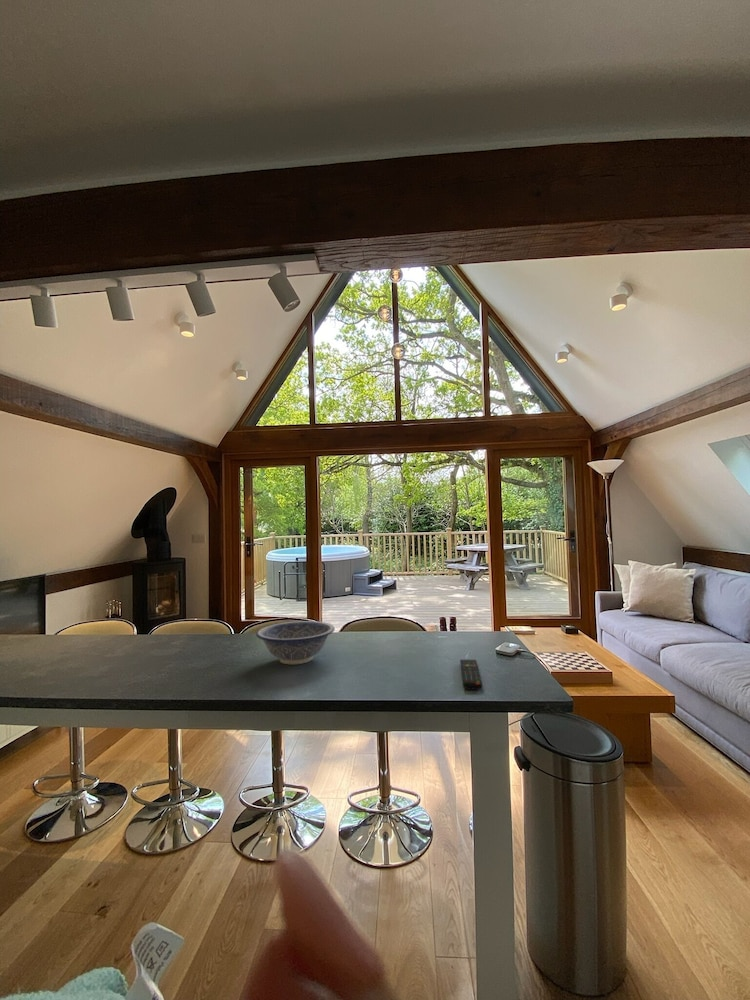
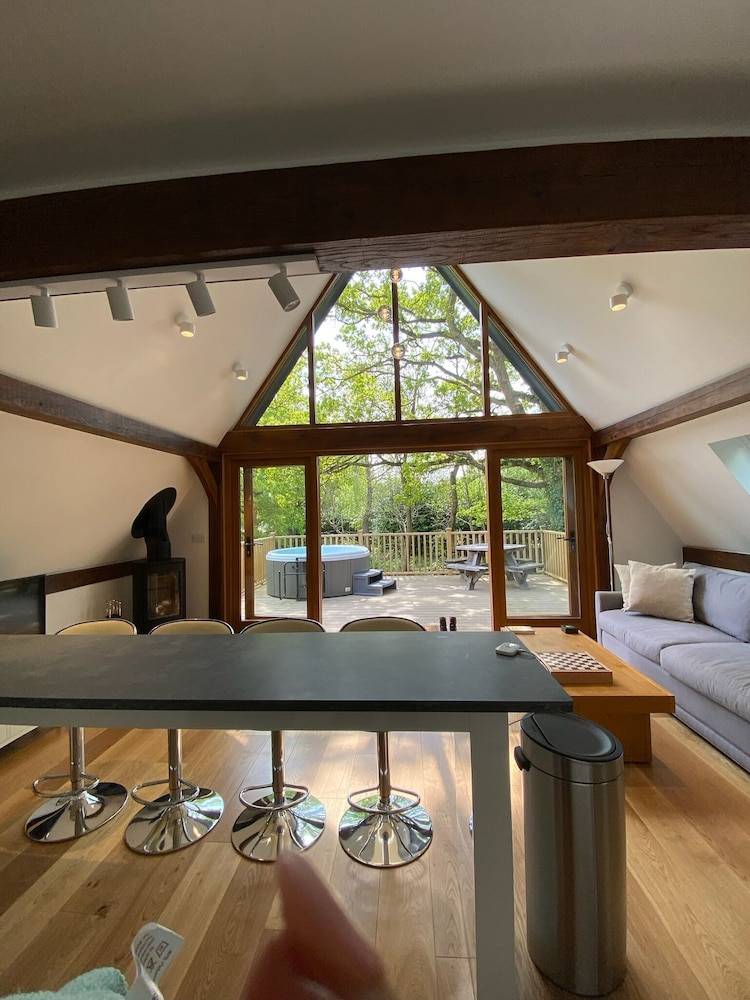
- remote control [459,659,483,691]
- decorative bowl [255,620,336,665]
